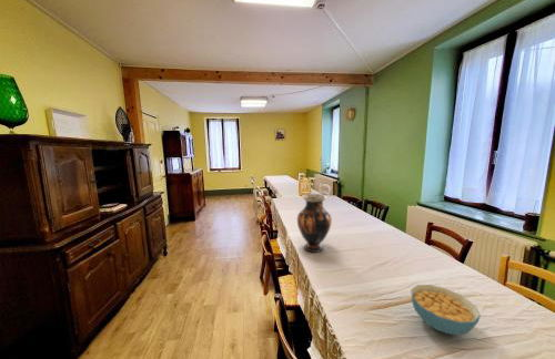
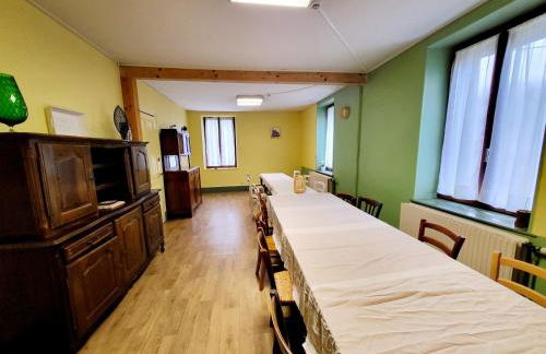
- vase [296,193,333,254]
- cereal bowl [410,284,482,336]
